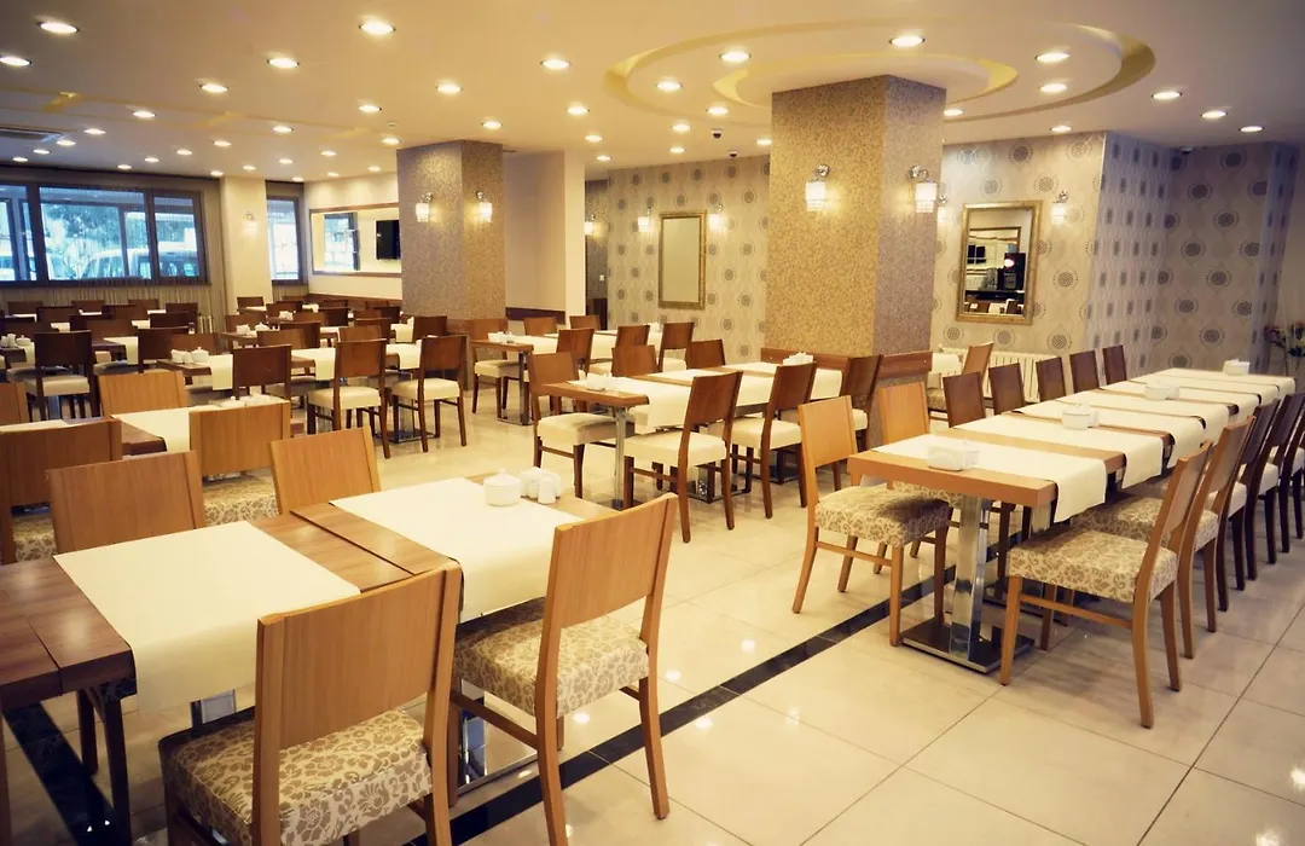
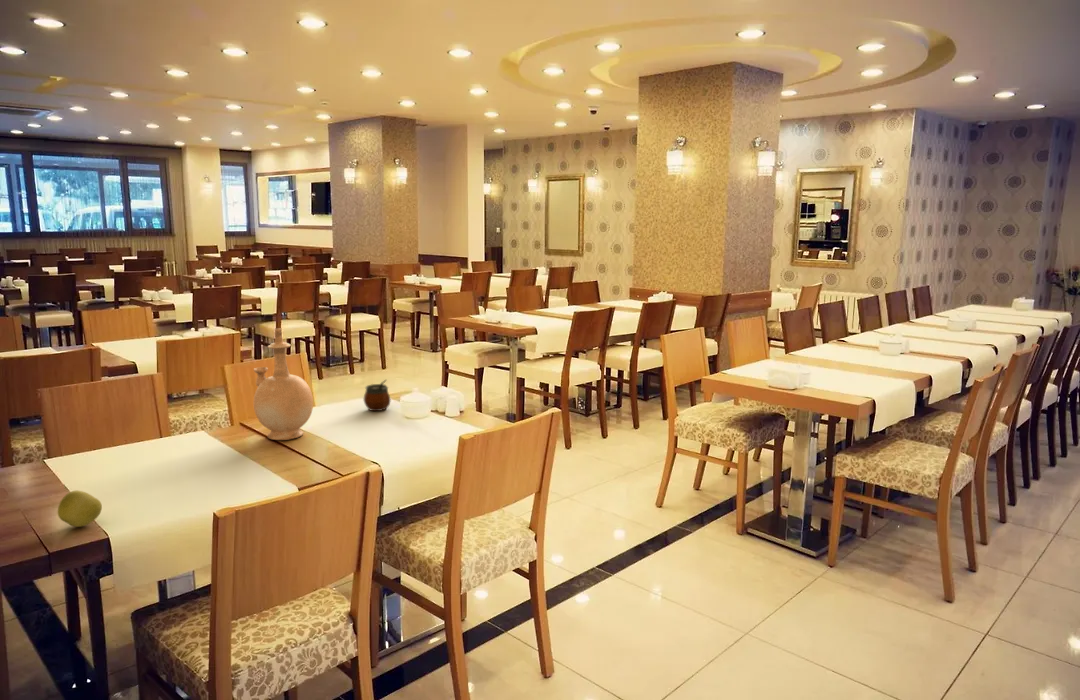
+ gourd [362,379,392,412]
+ vase [253,327,314,441]
+ apple [57,490,103,528]
